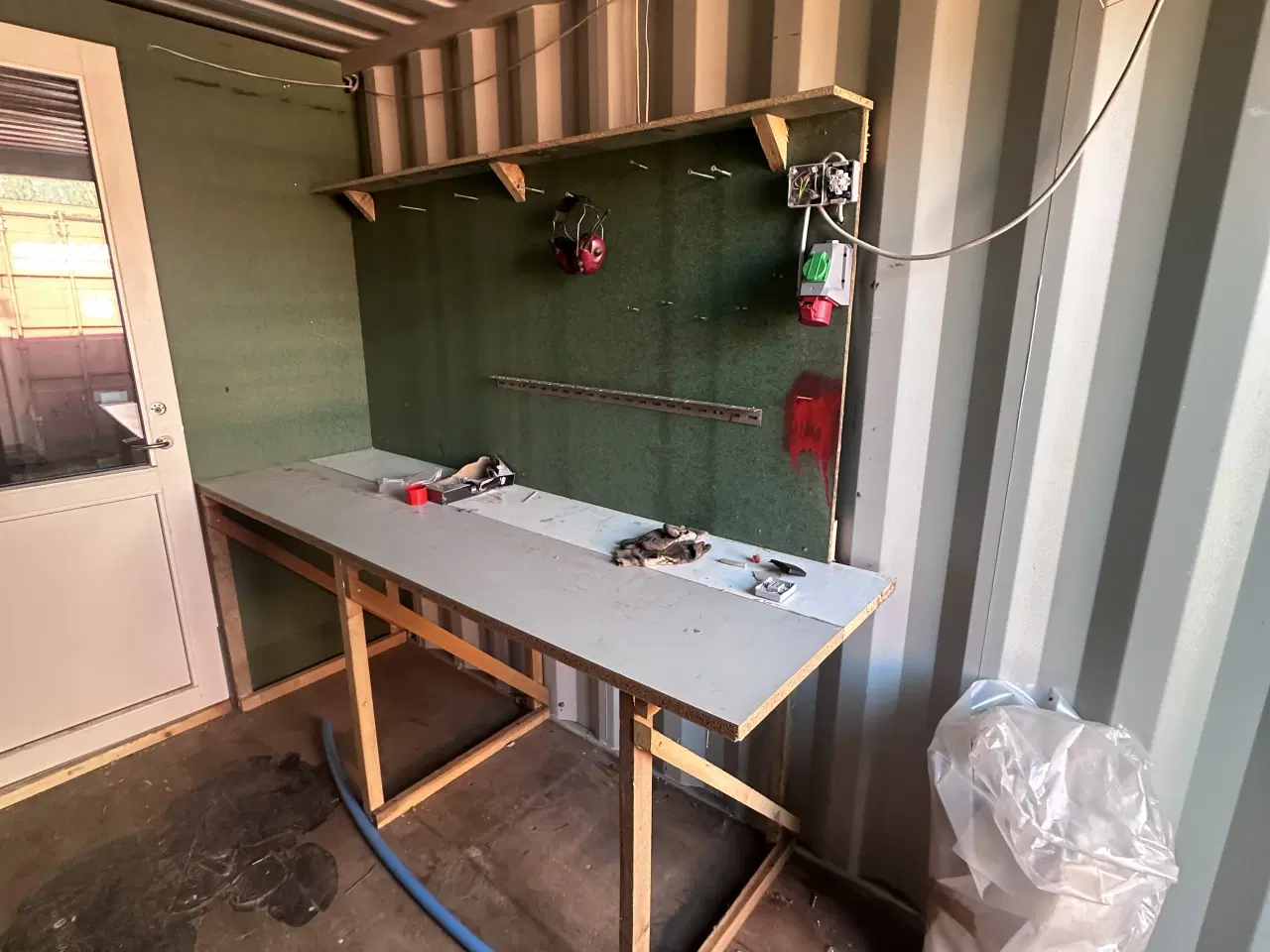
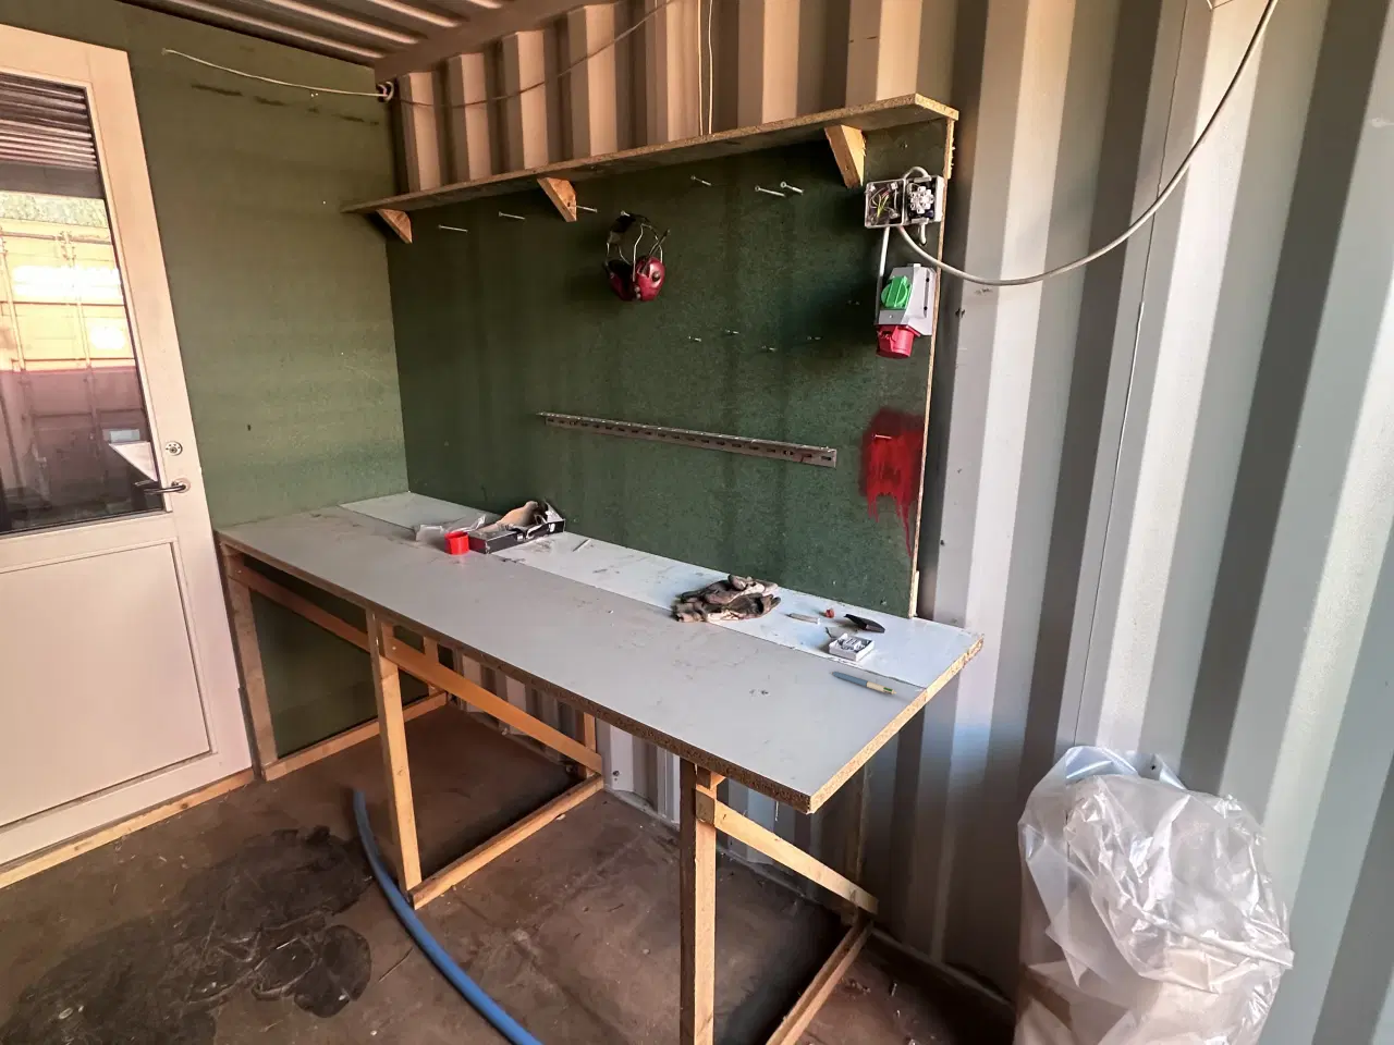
+ pen [831,671,898,696]
